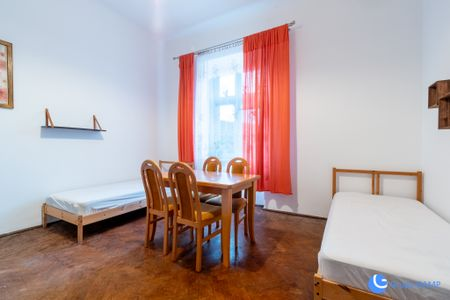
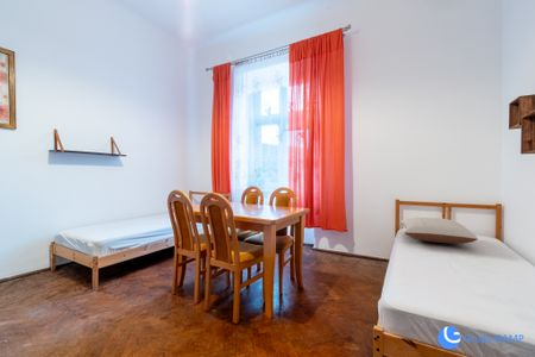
+ pillow [399,217,479,245]
